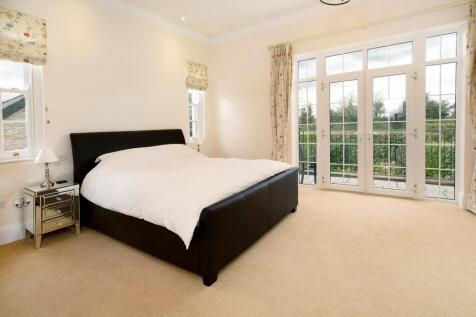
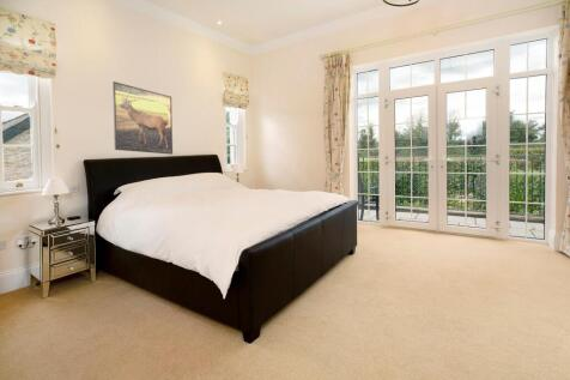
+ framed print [111,80,174,156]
